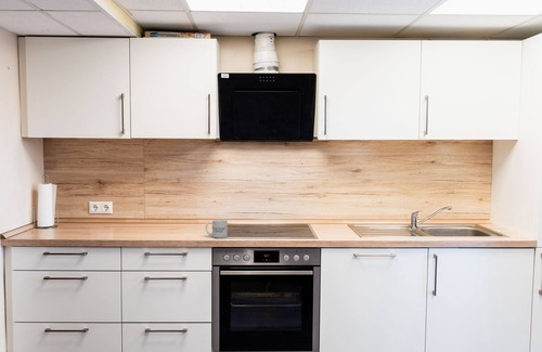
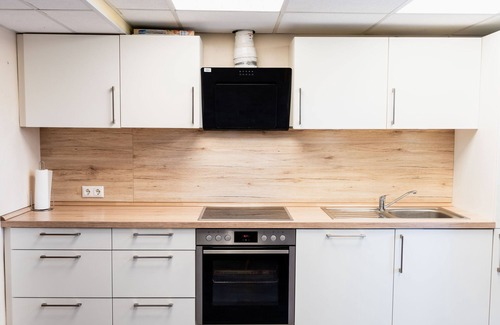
- mug [205,219,229,239]
